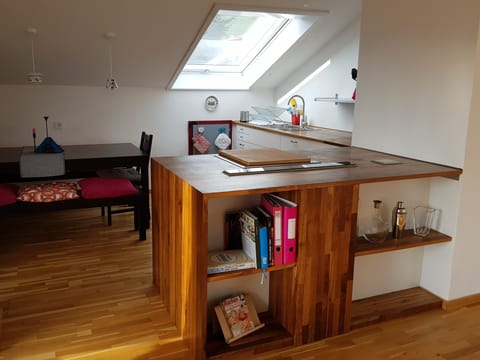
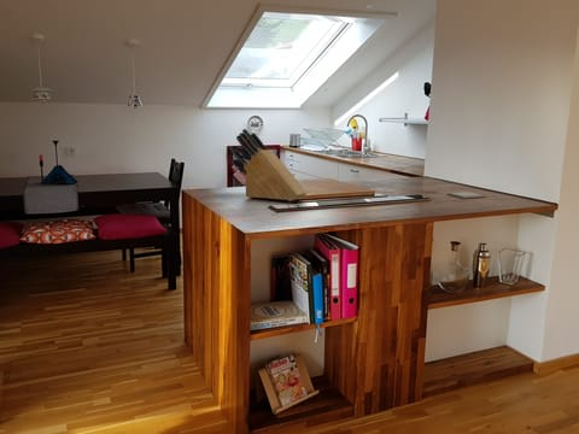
+ knife block [229,128,308,203]
